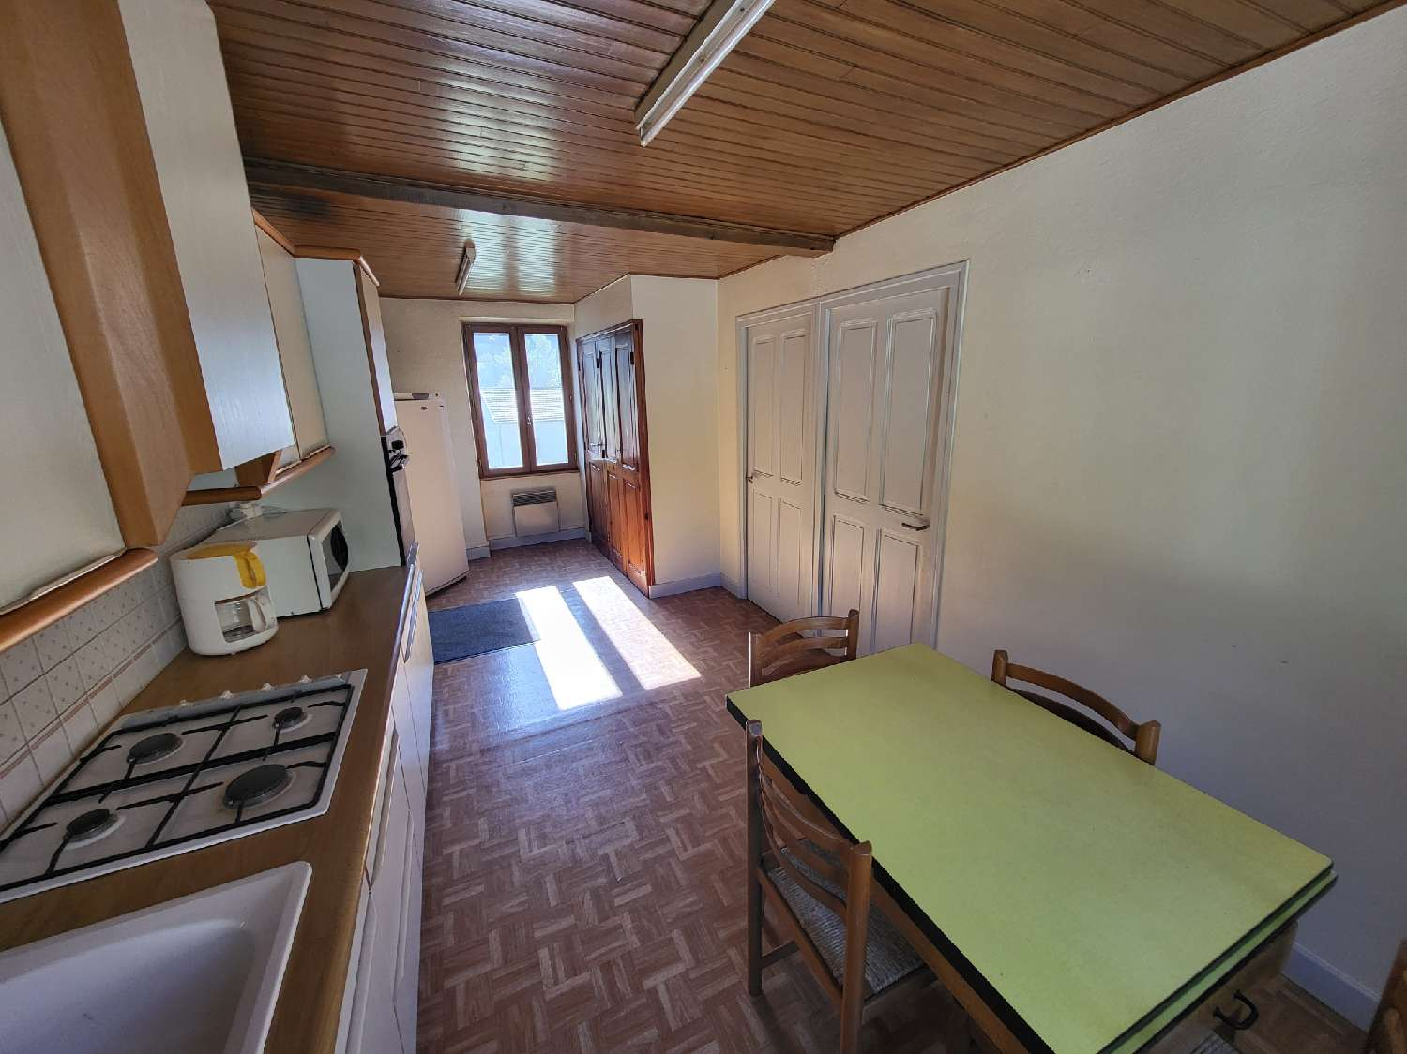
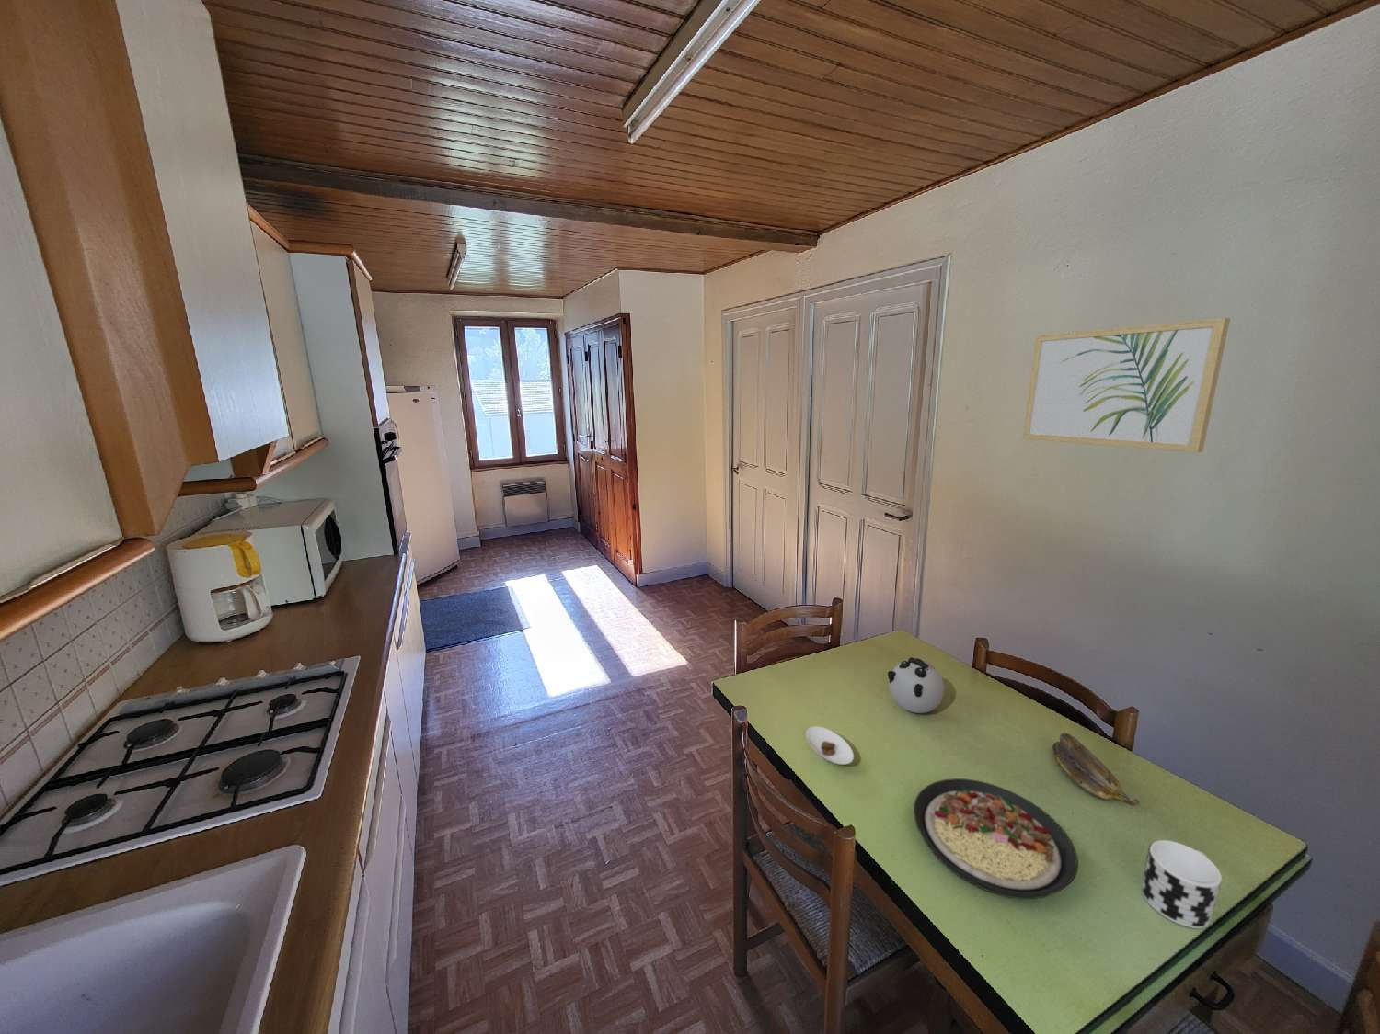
+ wall art [1023,317,1231,453]
+ saucer [805,726,855,766]
+ banana [1052,732,1141,806]
+ teapot [887,656,945,715]
+ plate [913,778,1078,899]
+ cup [1141,840,1222,930]
